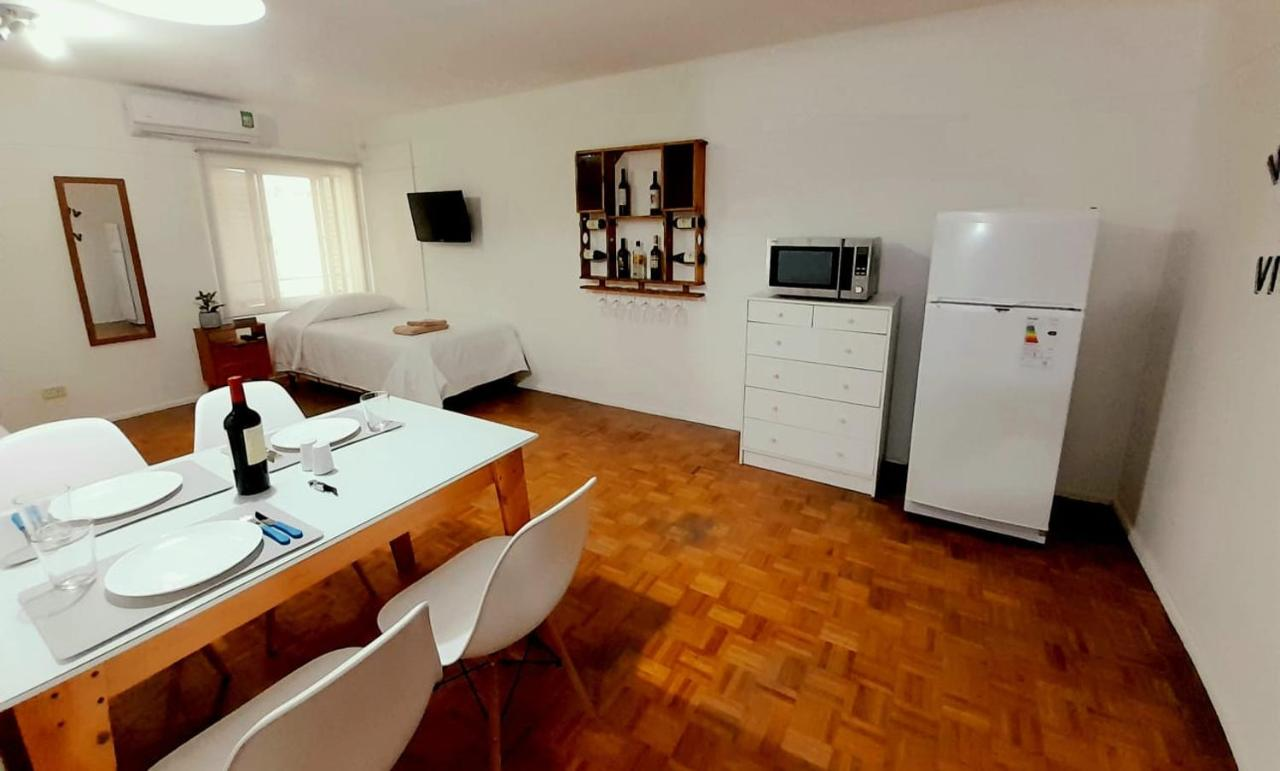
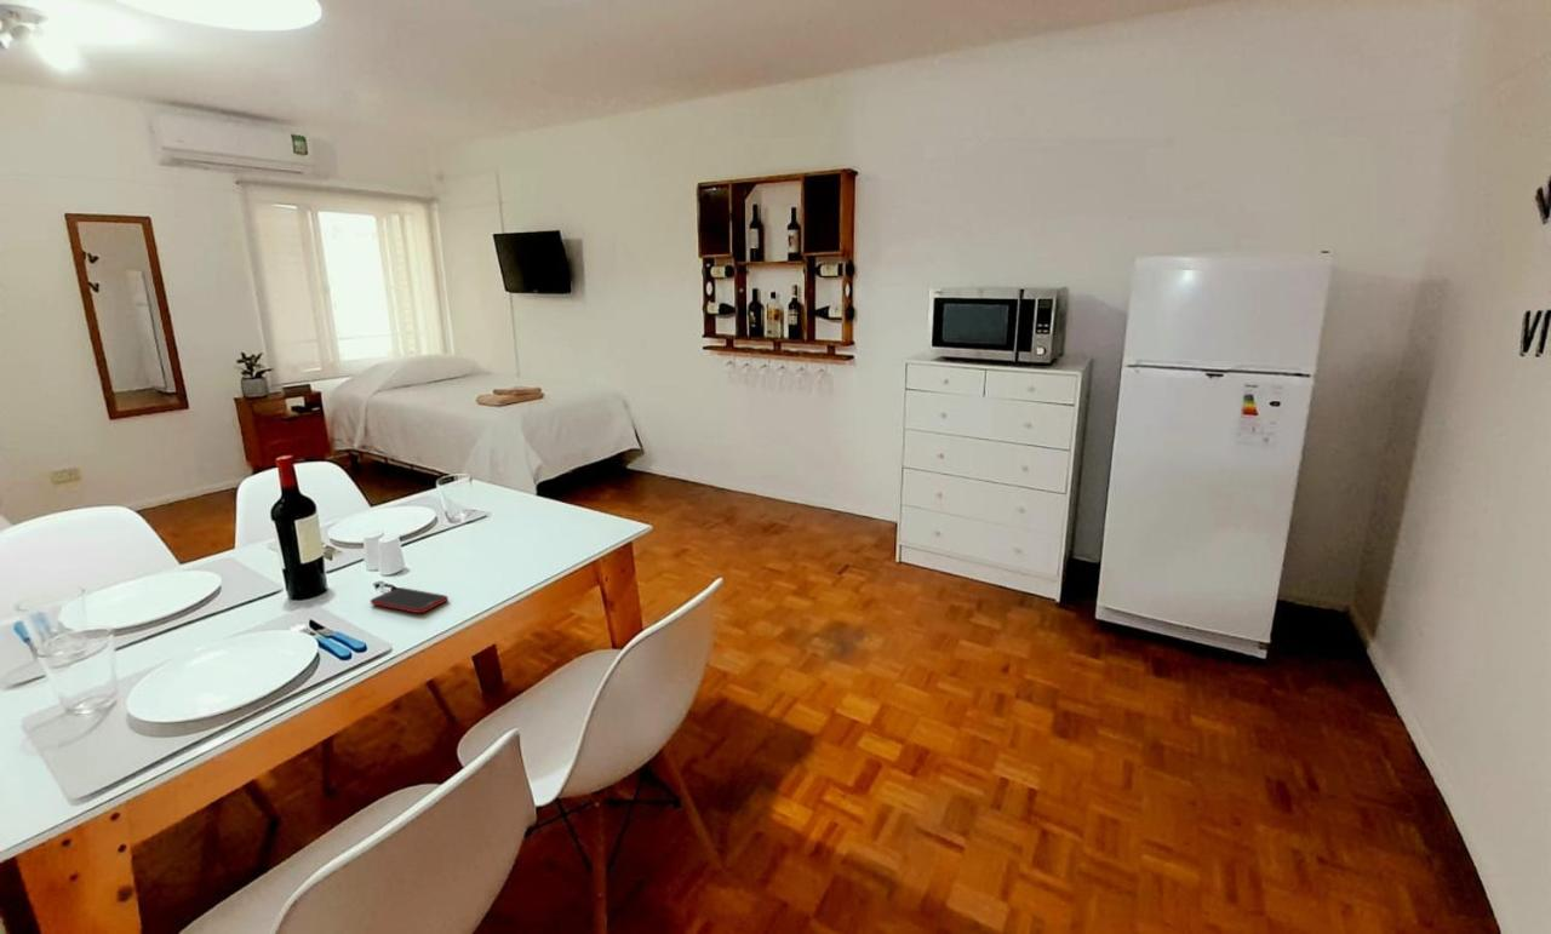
+ cell phone [370,586,450,614]
